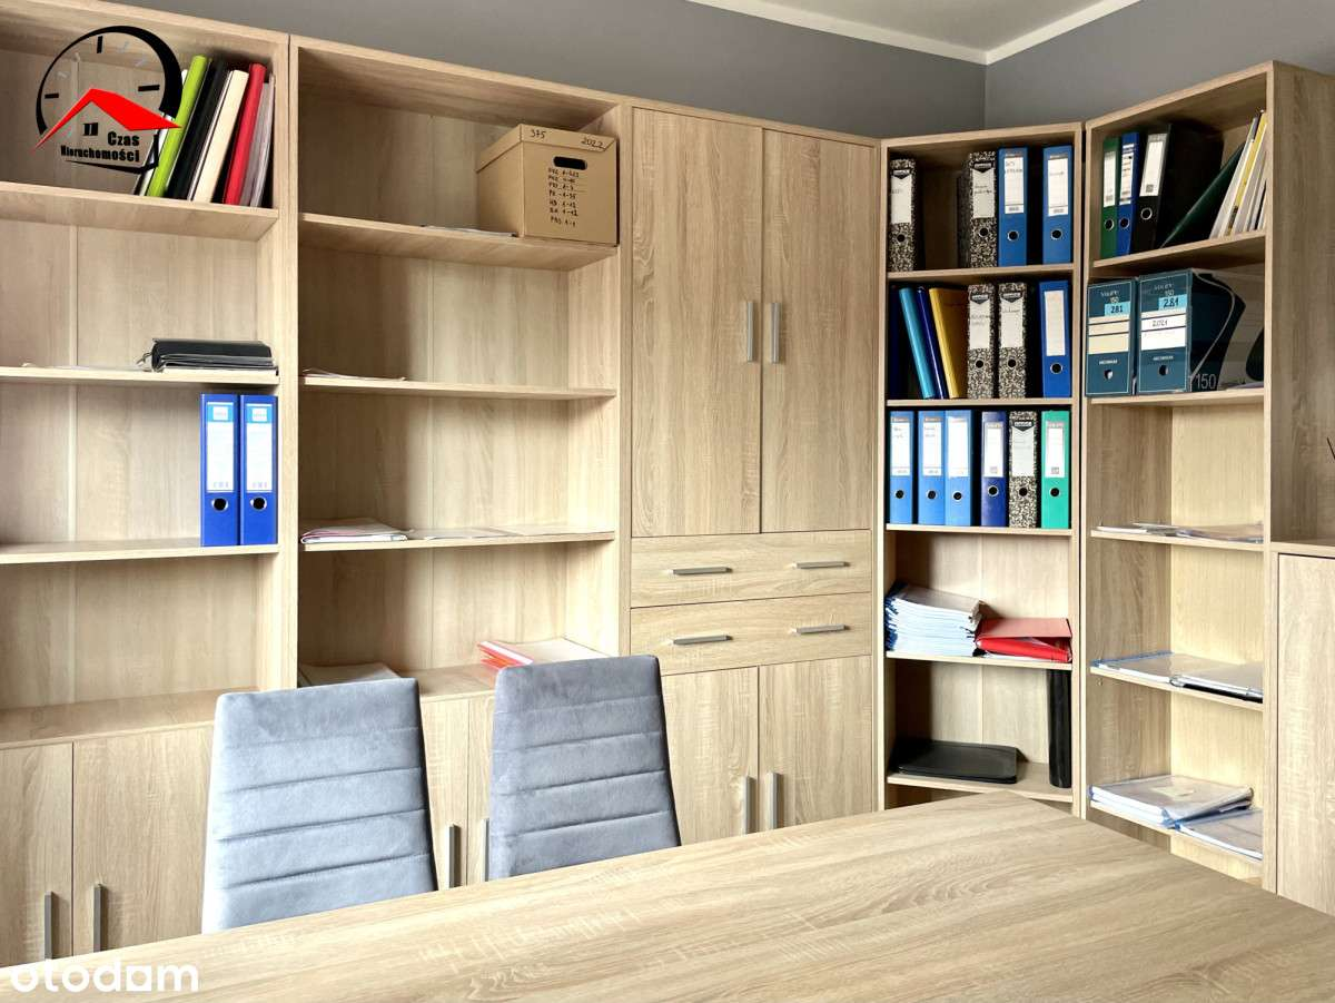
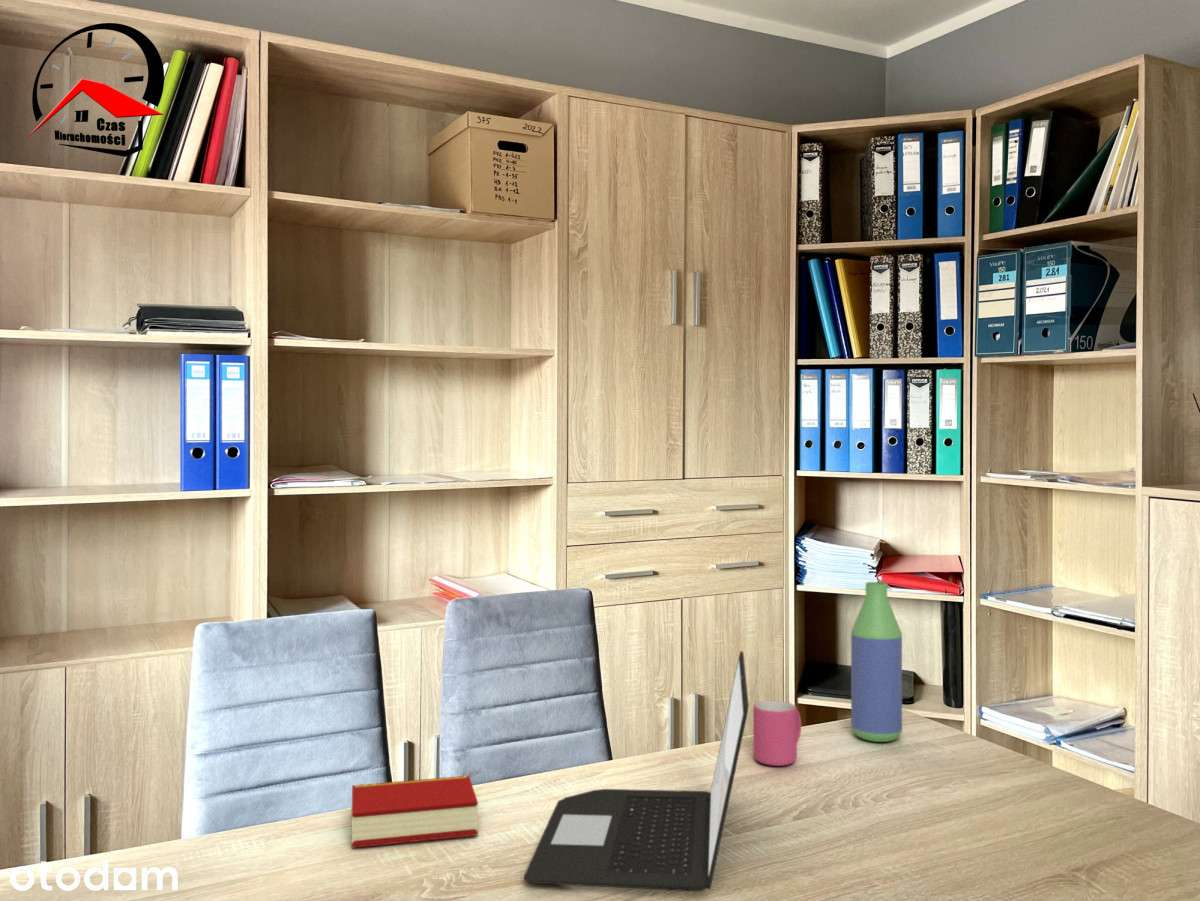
+ book [351,775,479,849]
+ bottle [850,581,903,743]
+ laptop [523,650,750,892]
+ mug [752,700,802,767]
